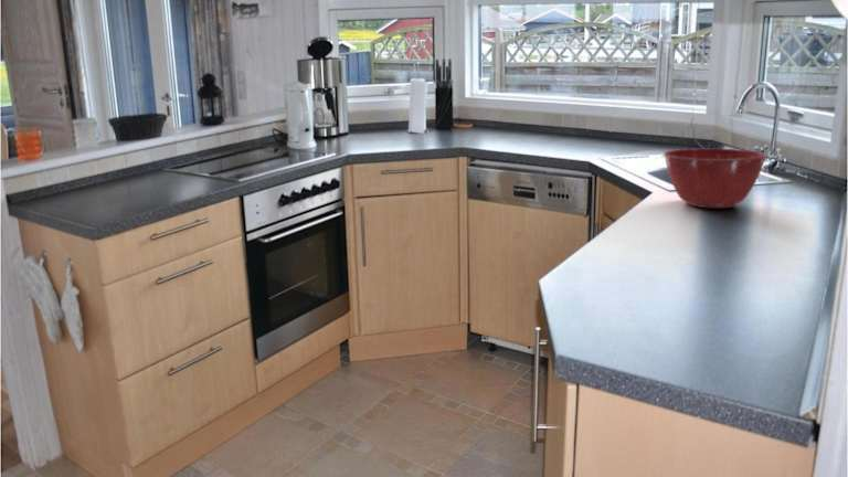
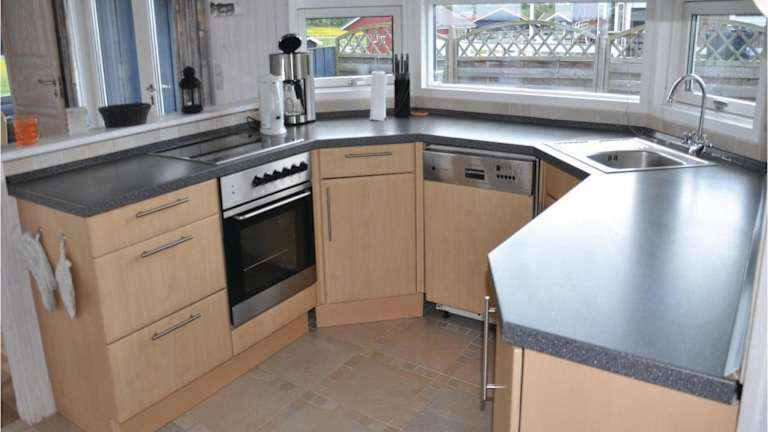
- mixing bowl [662,148,768,209]
